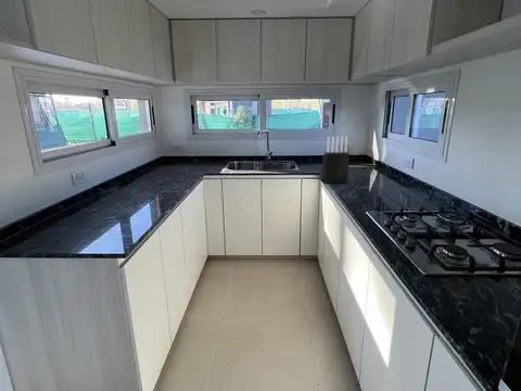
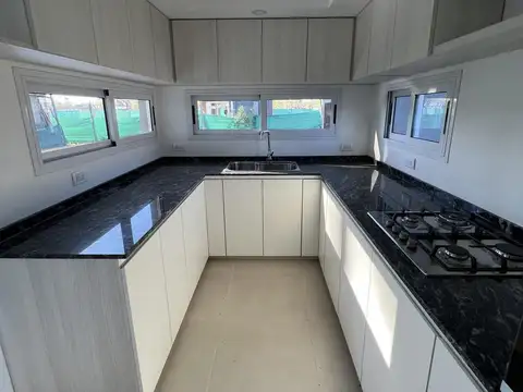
- knife block [320,136,351,185]
